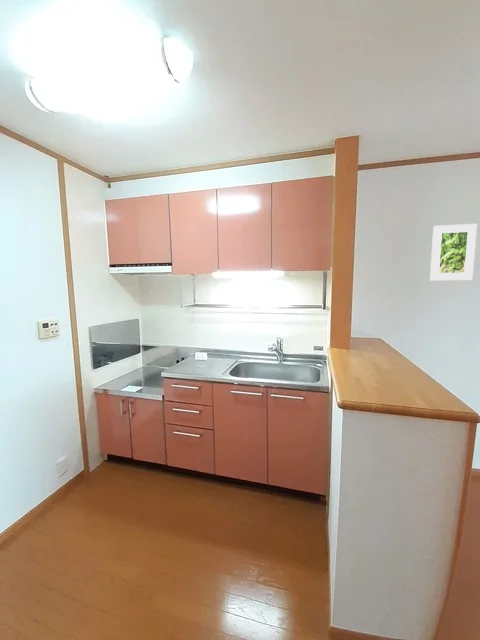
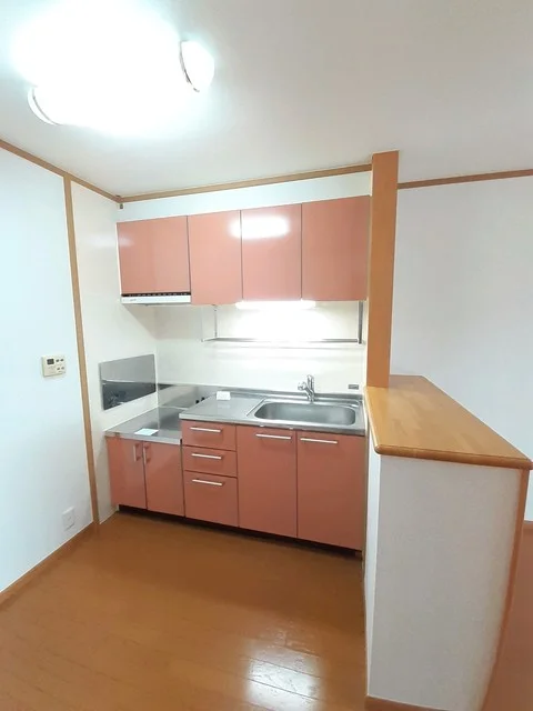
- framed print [429,223,478,281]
